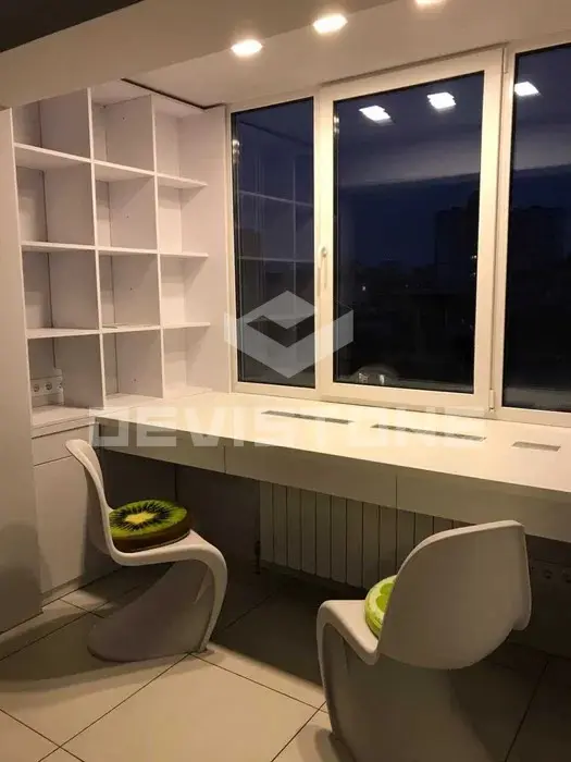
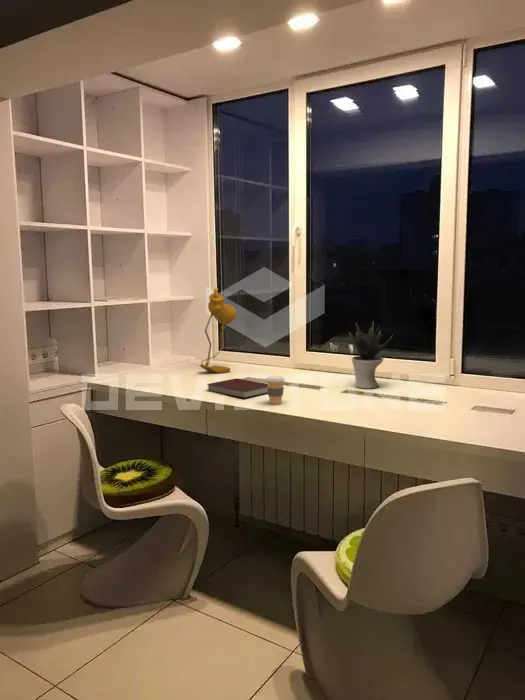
+ notebook [206,377,268,399]
+ coffee cup [264,375,286,406]
+ potted plant [348,321,394,389]
+ desk lamp [198,287,238,374]
